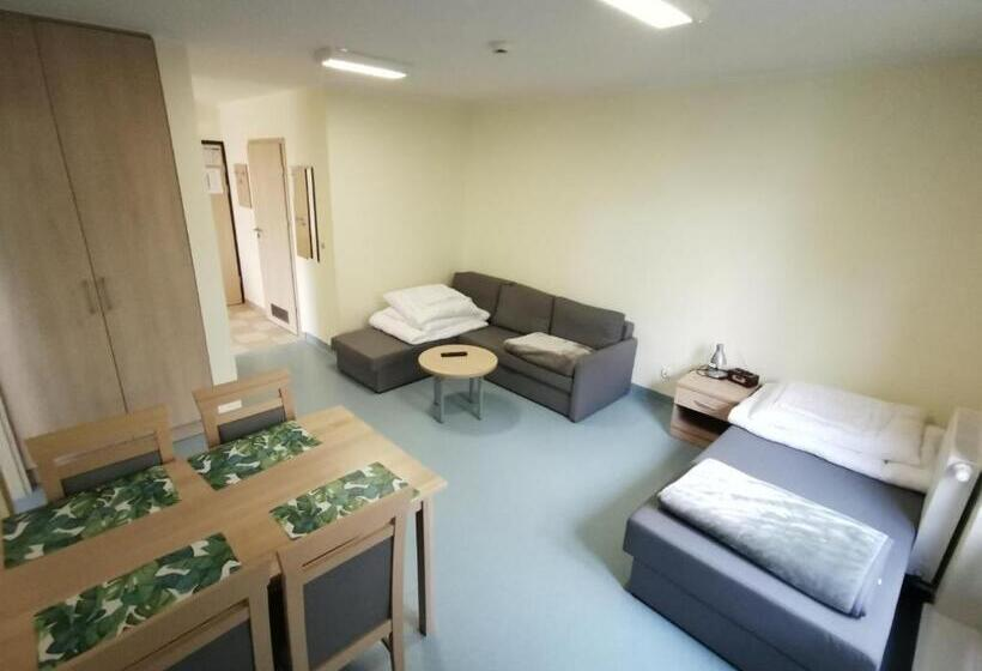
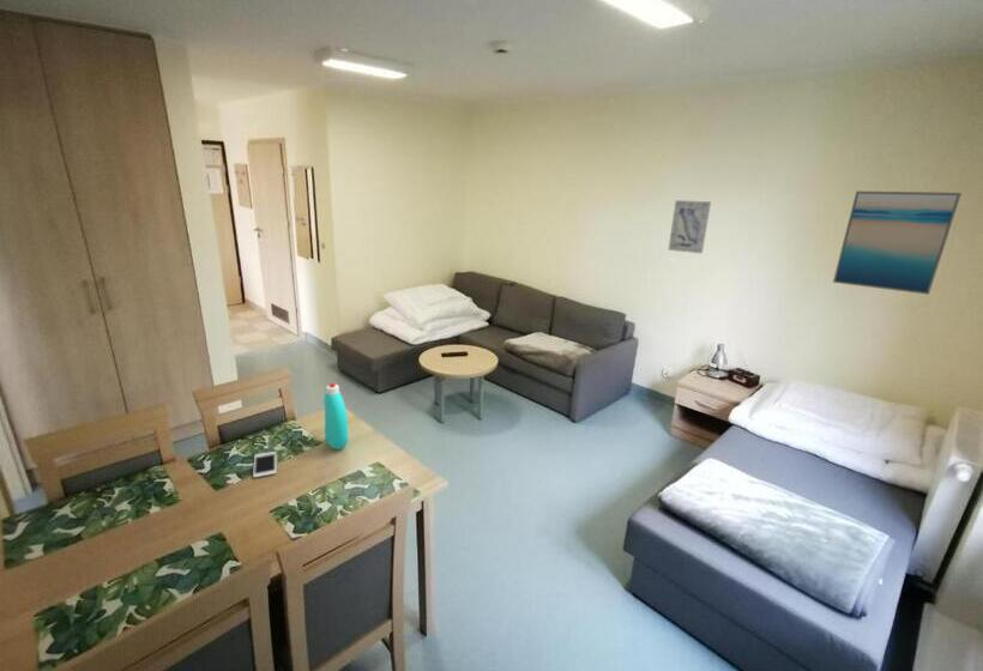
+ cell phone [252,451,278,479]
+ wall art [832,191,963,296]
+ wall art [668,199,712,255]
+ bottle [322,382,349,451]
